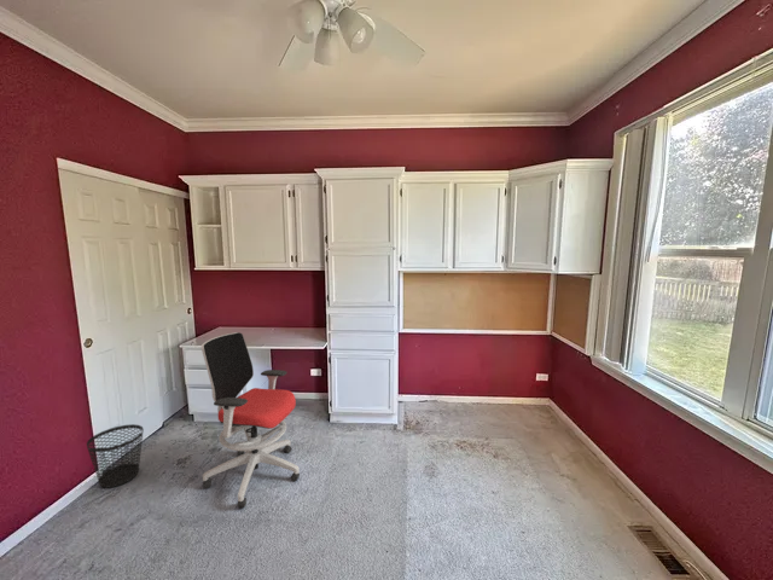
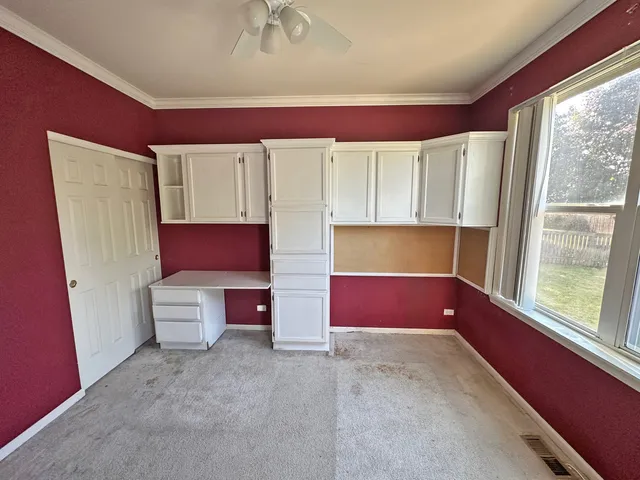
- wastebasket [86,423,145,489]
- office chair [200,331,301,509]
